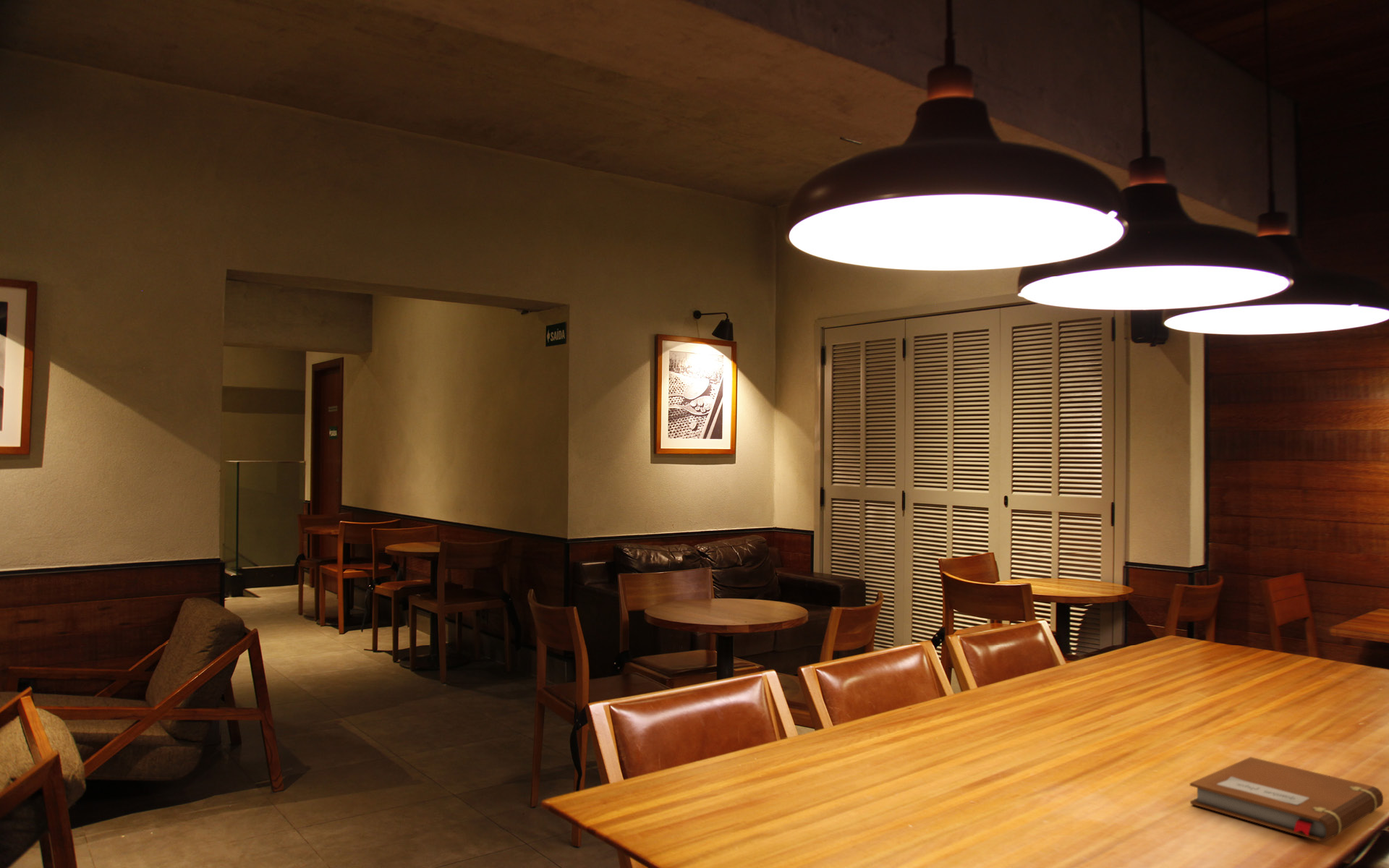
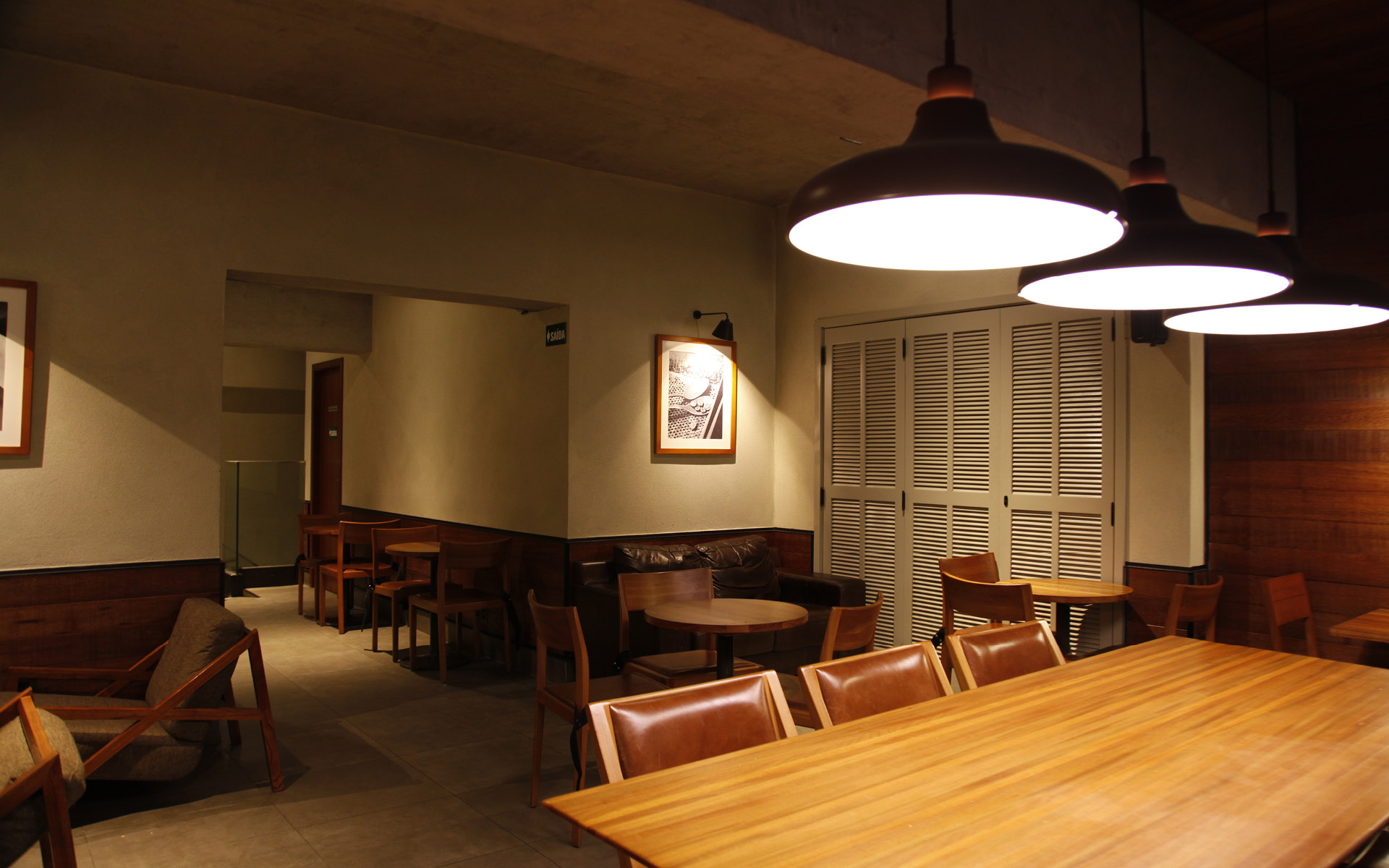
- notebook [1189,756,1384,842]
